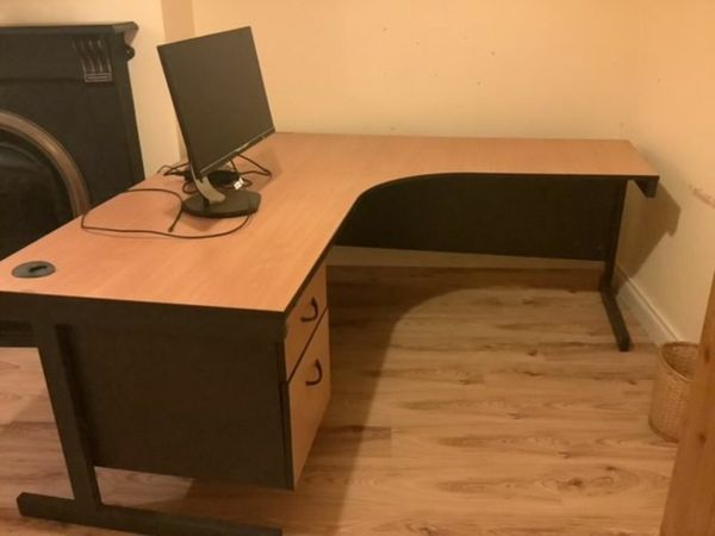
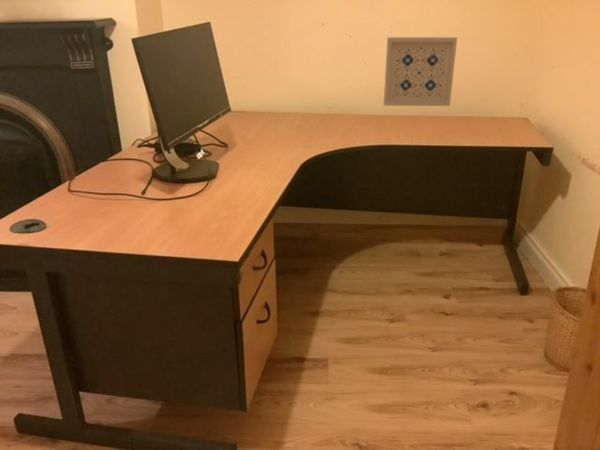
+ wall art [383,36,458,107]
